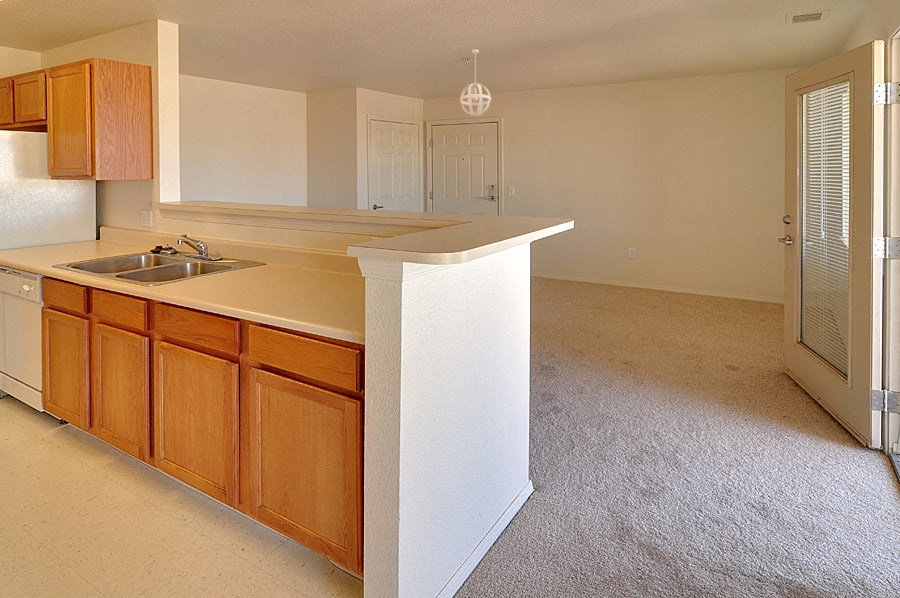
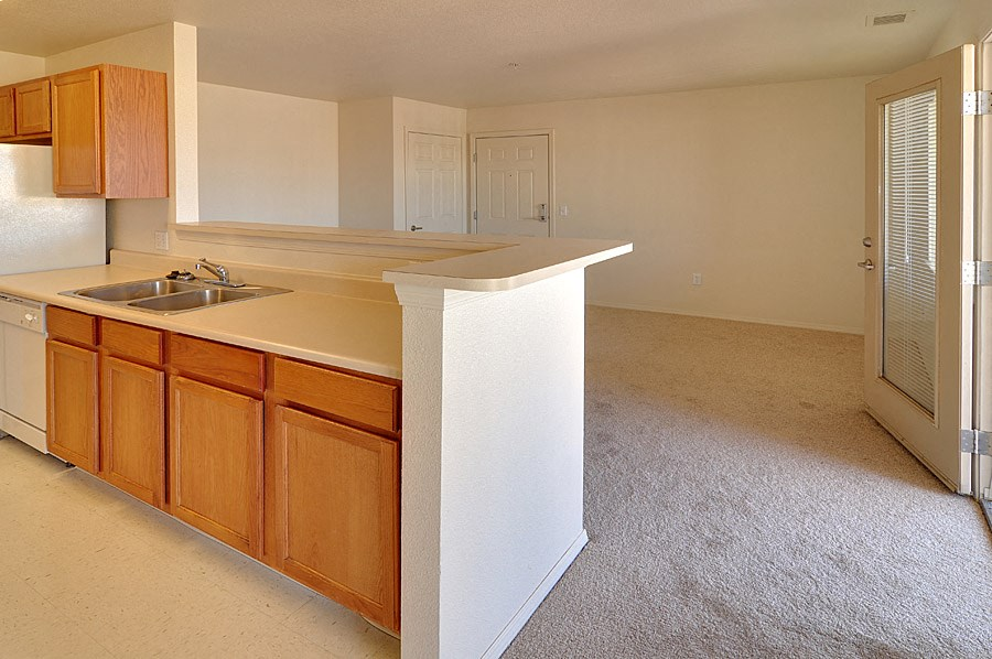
- pendant light [459,49,492,117]
